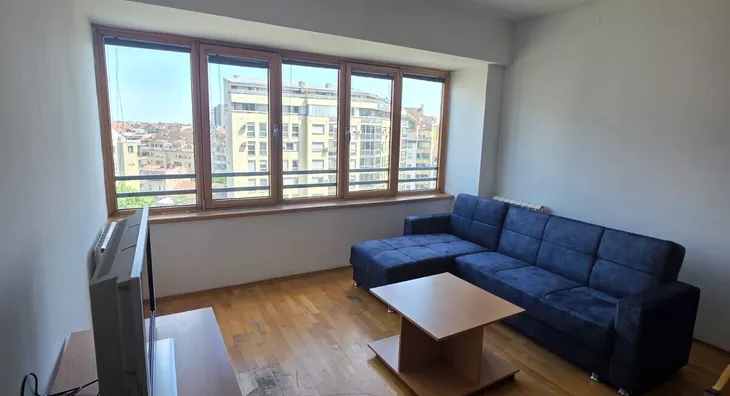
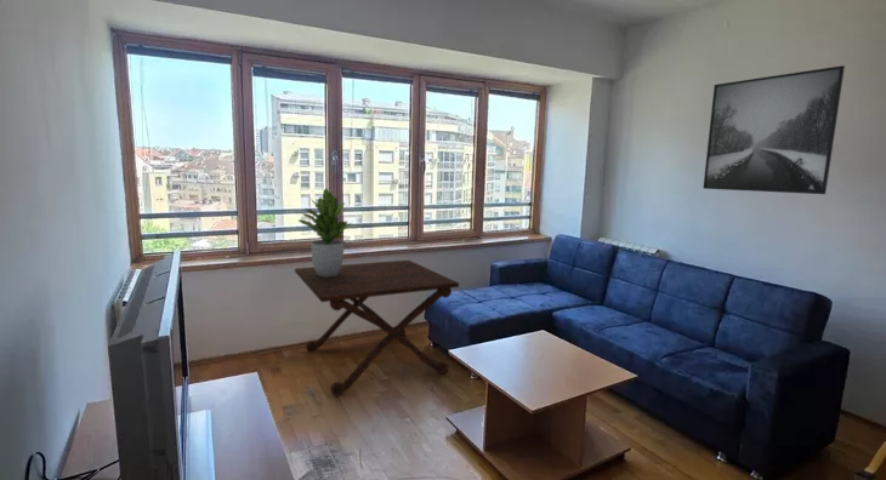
+ side table [294,259,460,398]
+ potted plant [297,188,354,276]
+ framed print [703,64,846,195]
